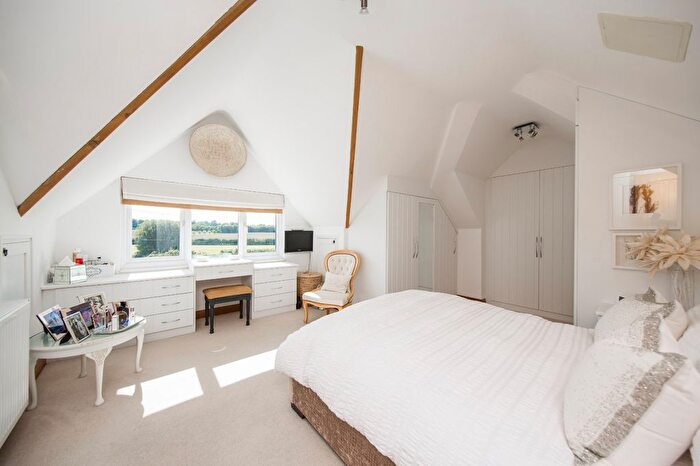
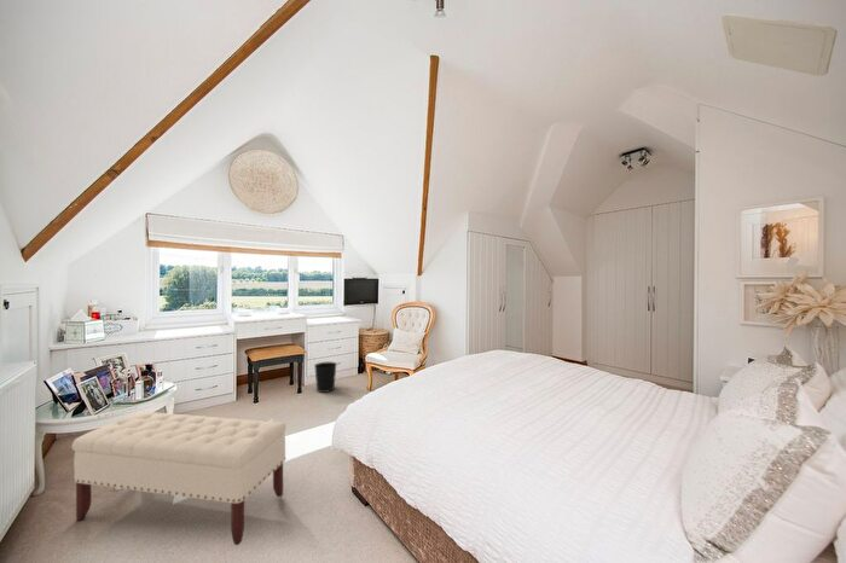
+ bench [70,411,286,546]
+ wastebasket [313,360,338,394]
